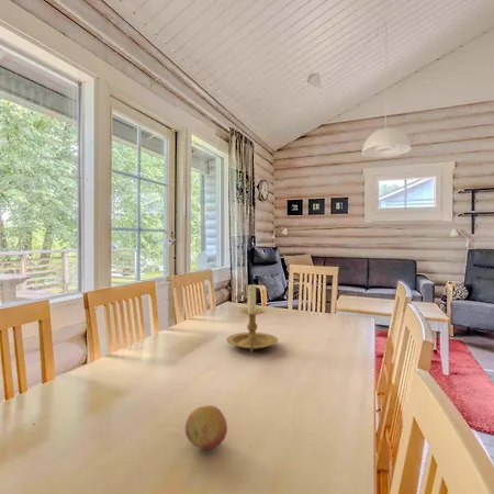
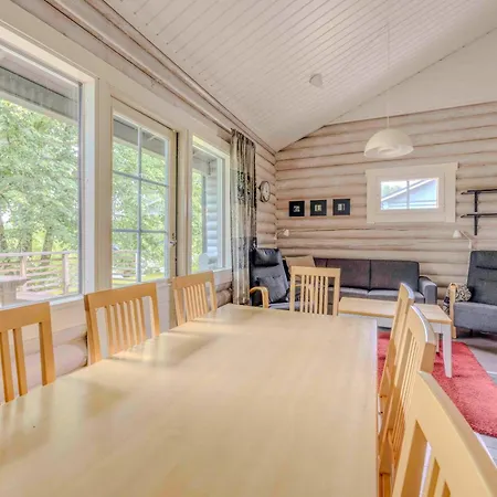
- candle holder [225,281,279,353]
- fruit [184,404,228,450]
